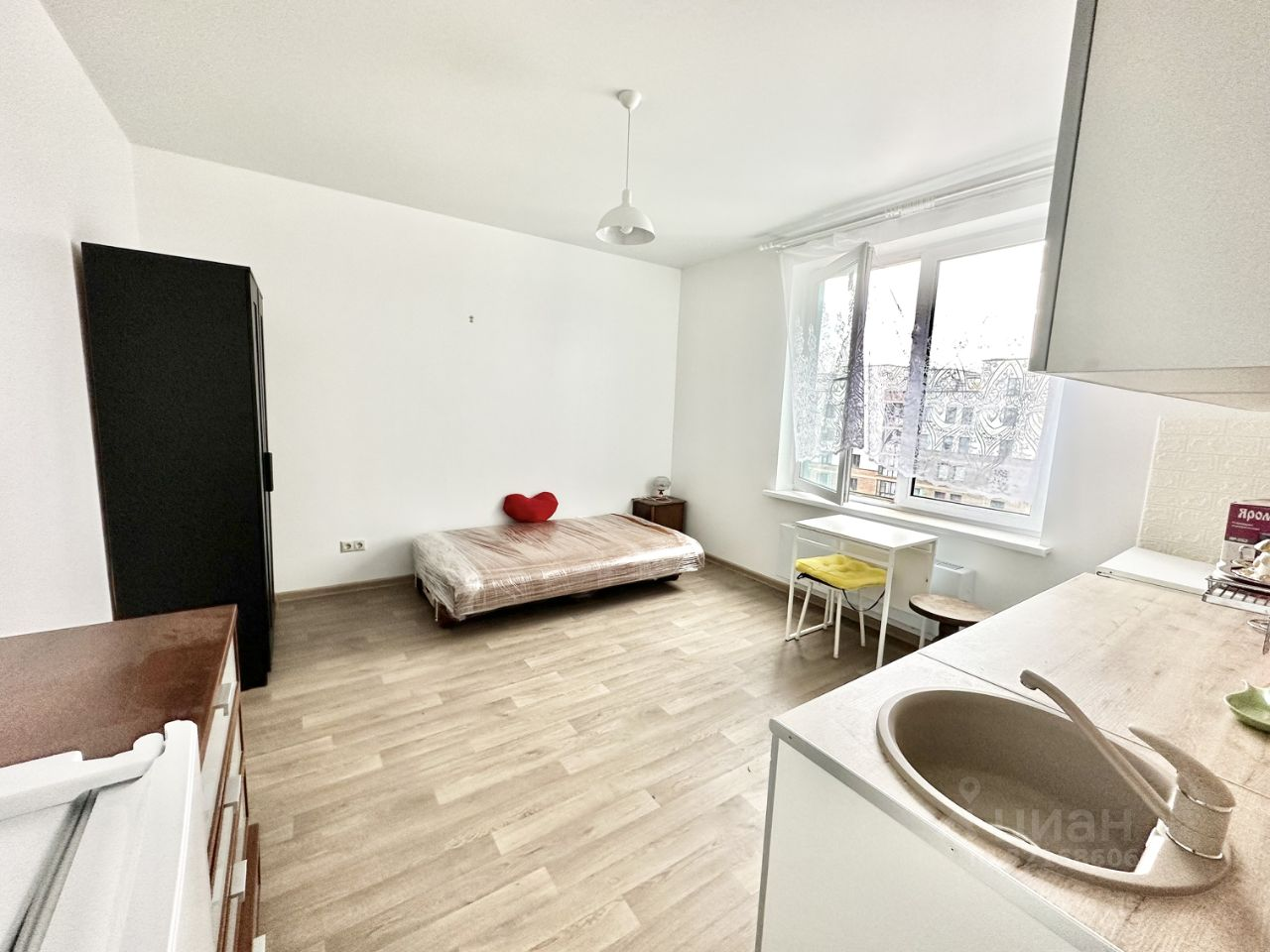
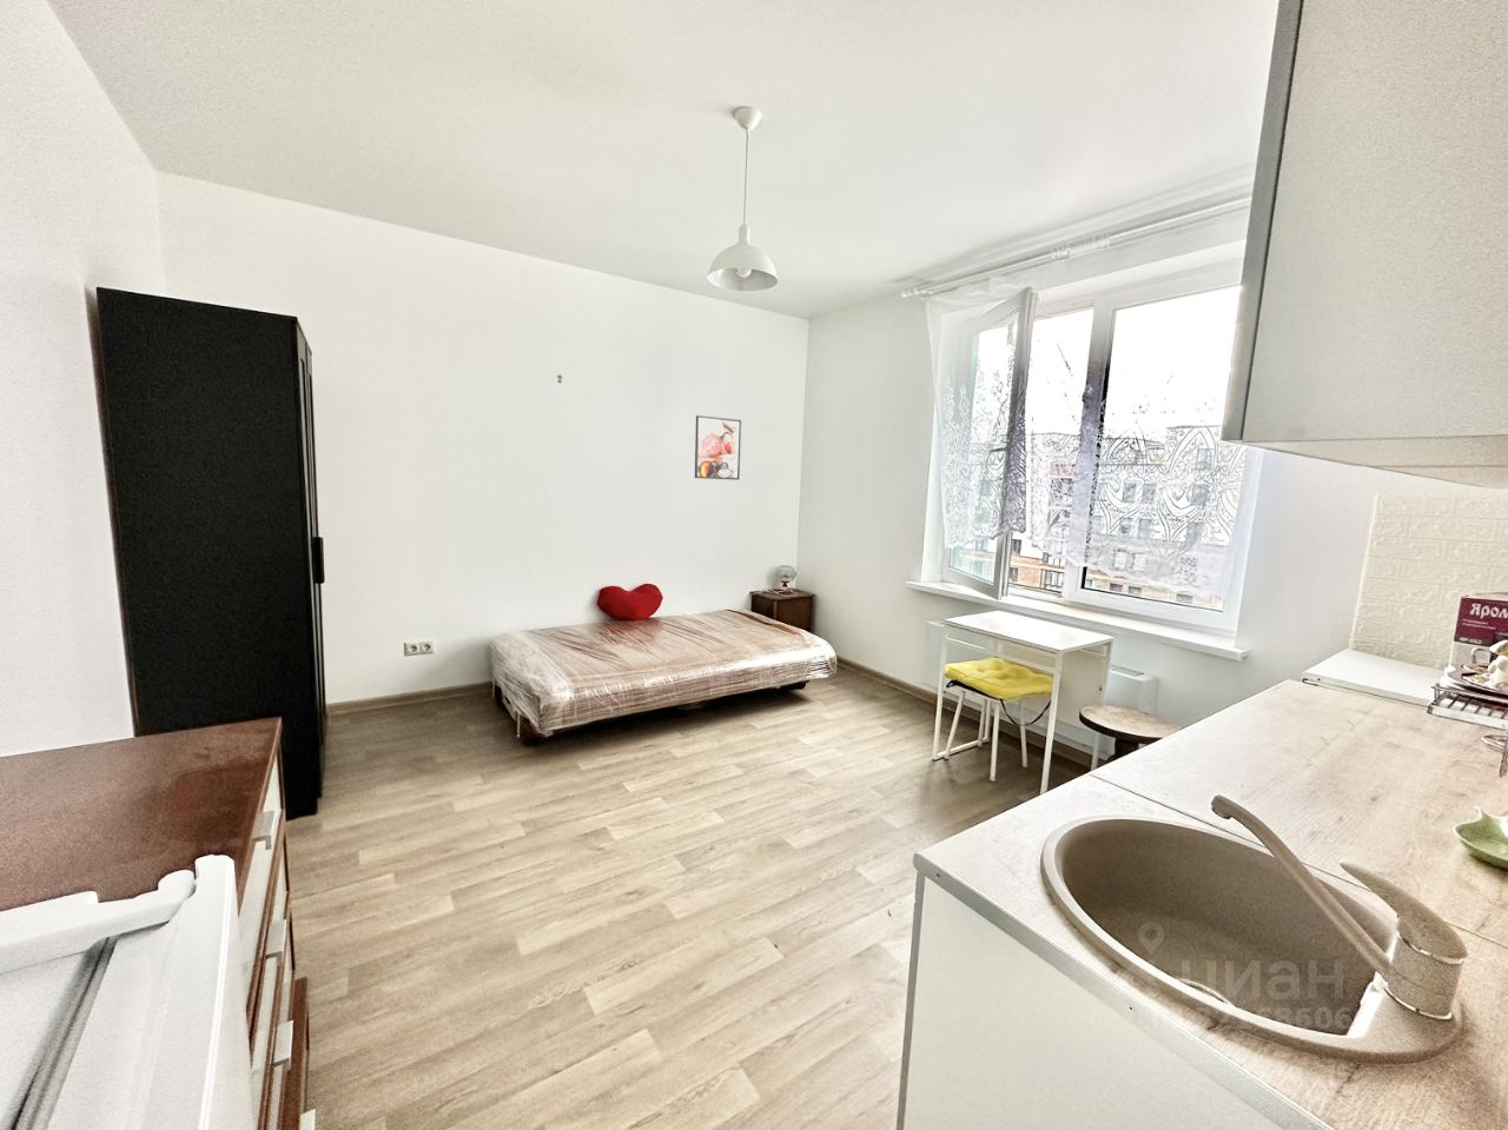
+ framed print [693,414,742,482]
